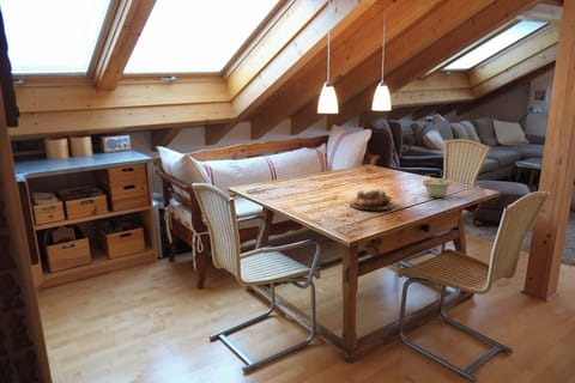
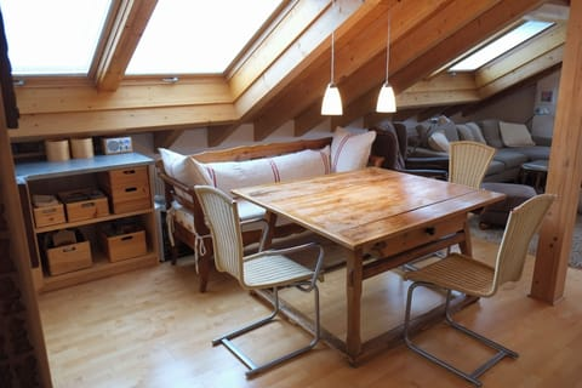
- bowl [422,177,454,199]
- succulent plant [349,189,395,211]
